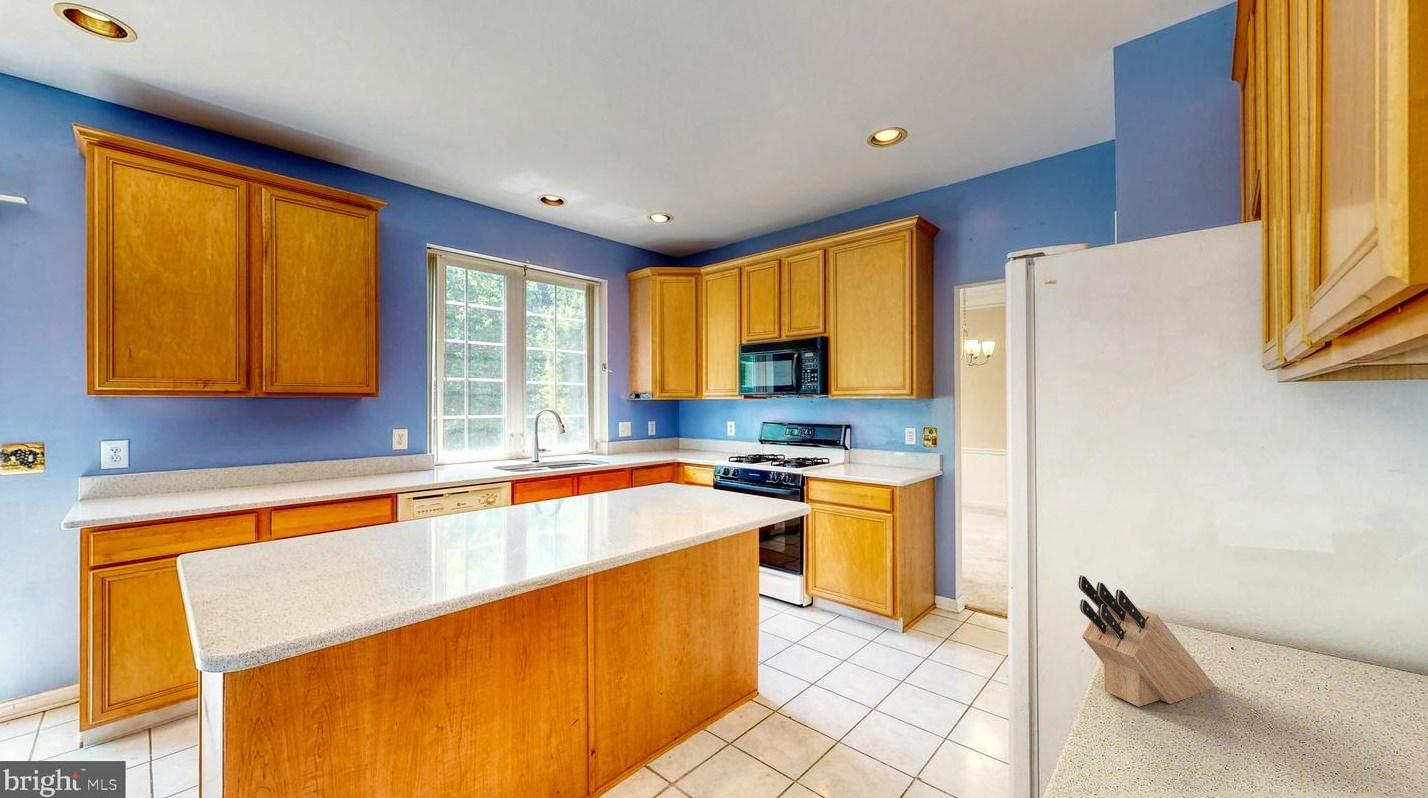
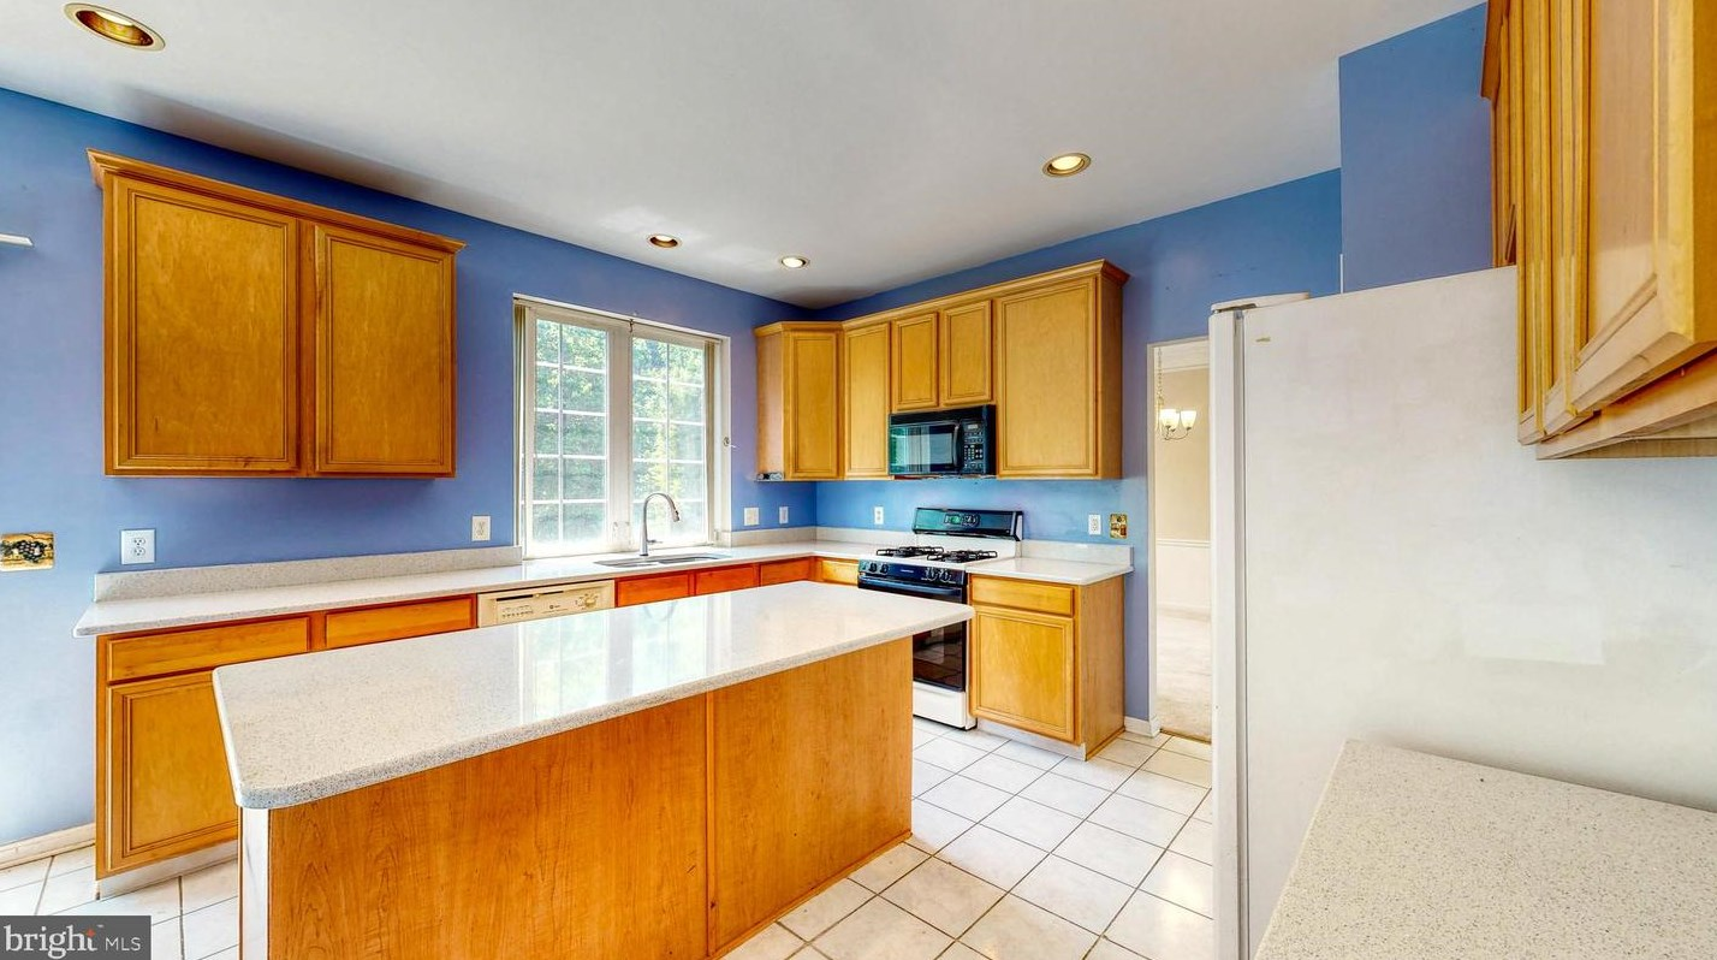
- knife block [1078,574,1215,708]
